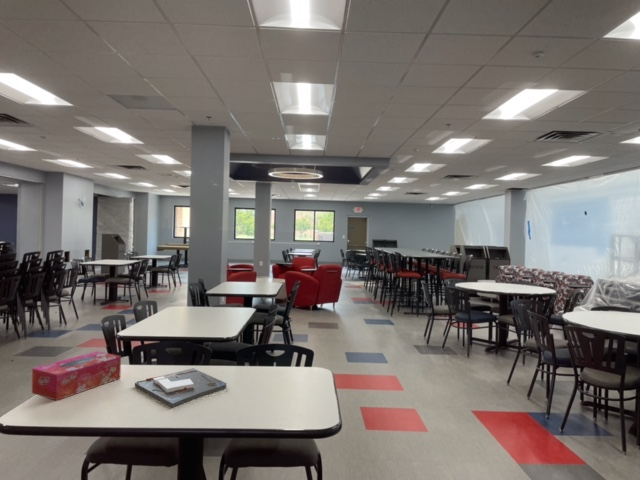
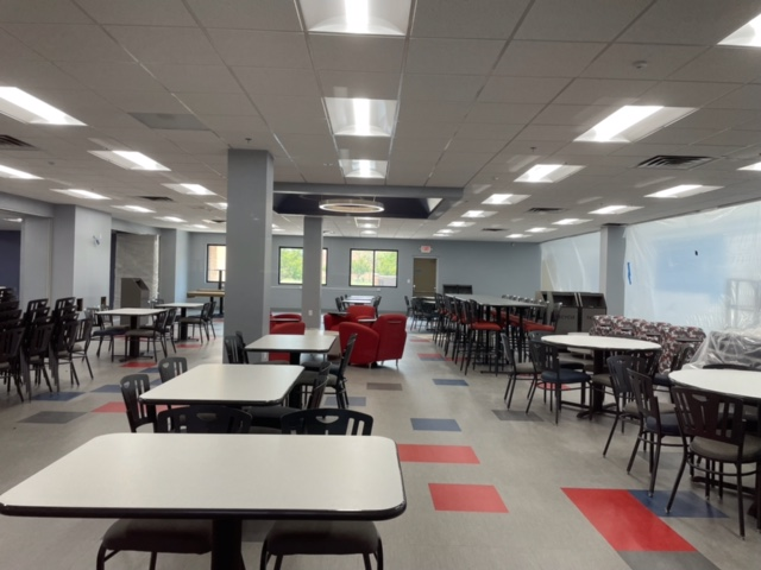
- board game [134,367,227,409]
- tissue box [31,350,122,402]
